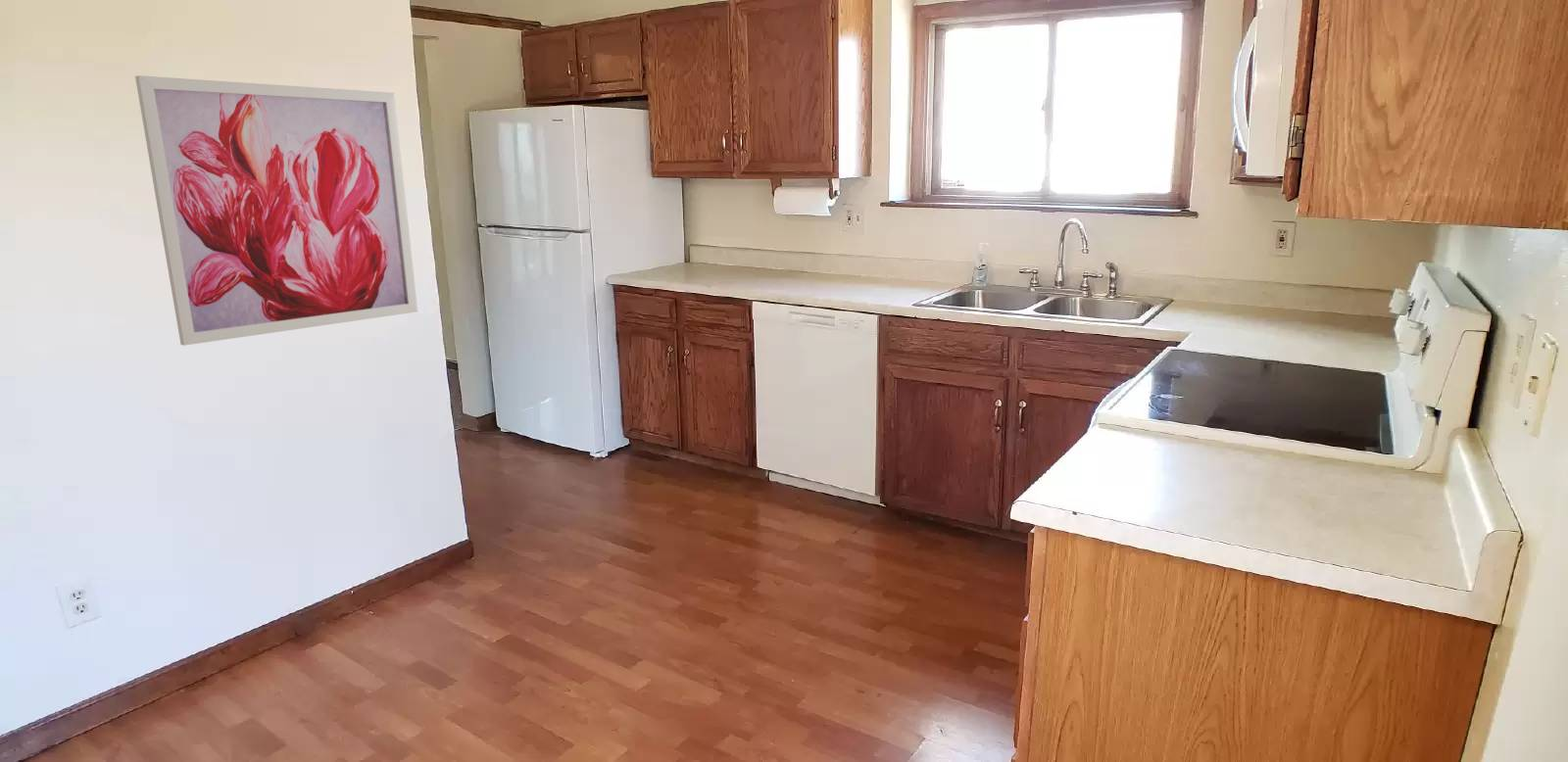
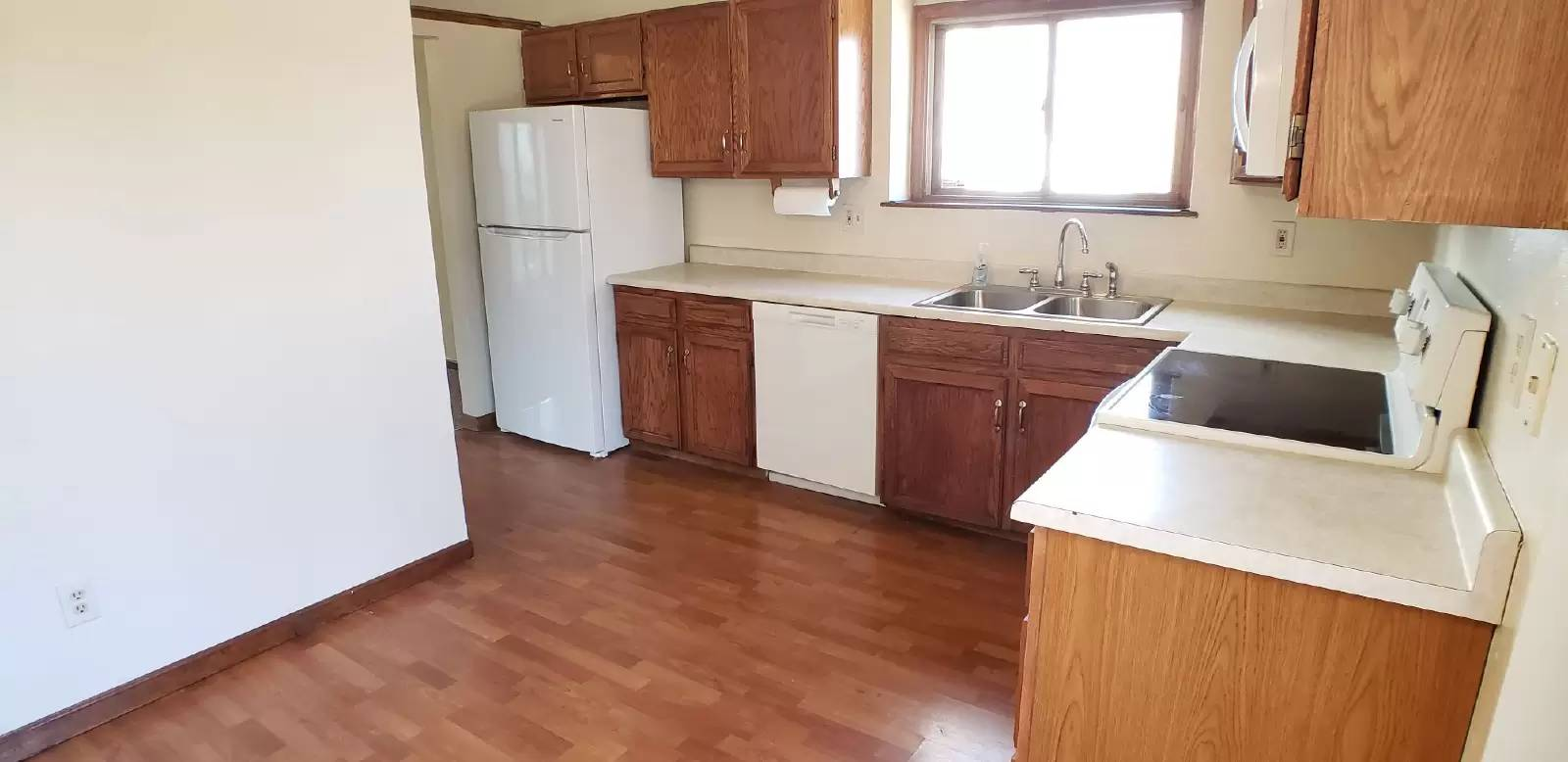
- wall art [134,74,418,347]
